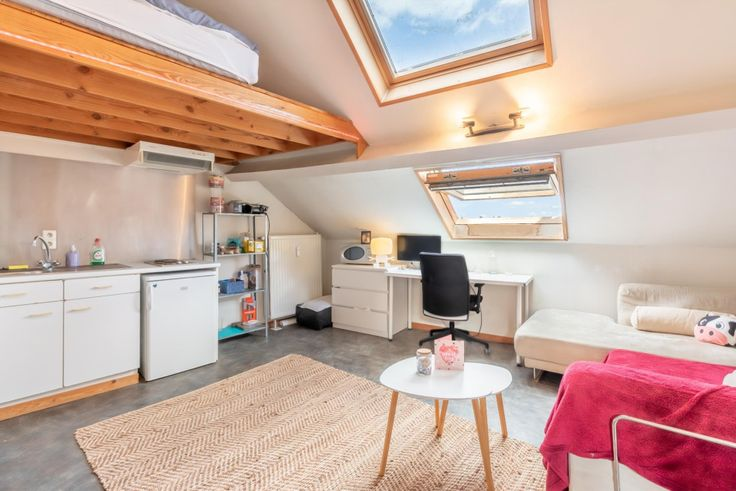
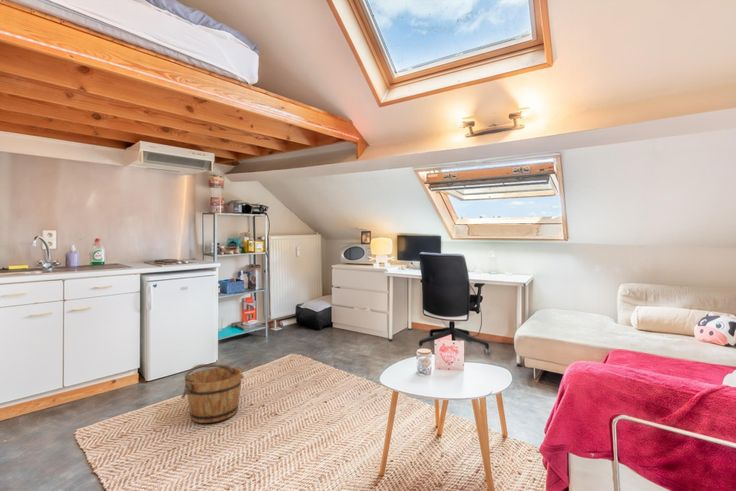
+ bucket [180,363,245,424]
